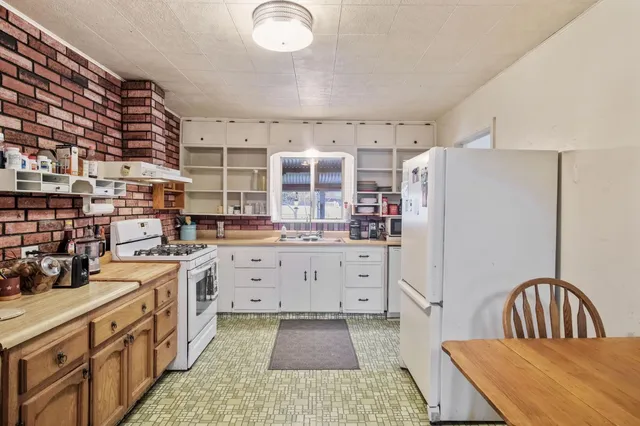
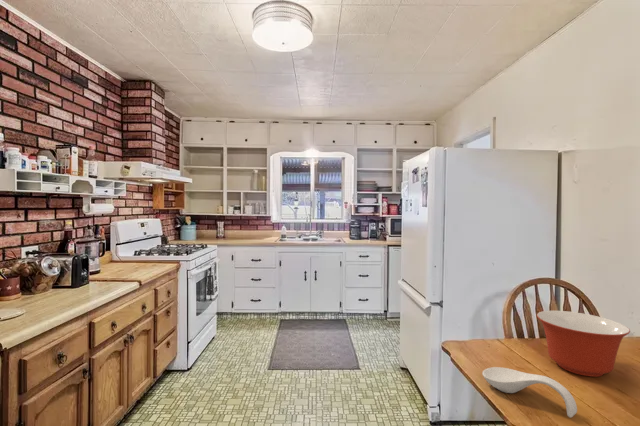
+ mixing bowl [536,310,631,378]
+ spoon rest [481,366,578,419]
